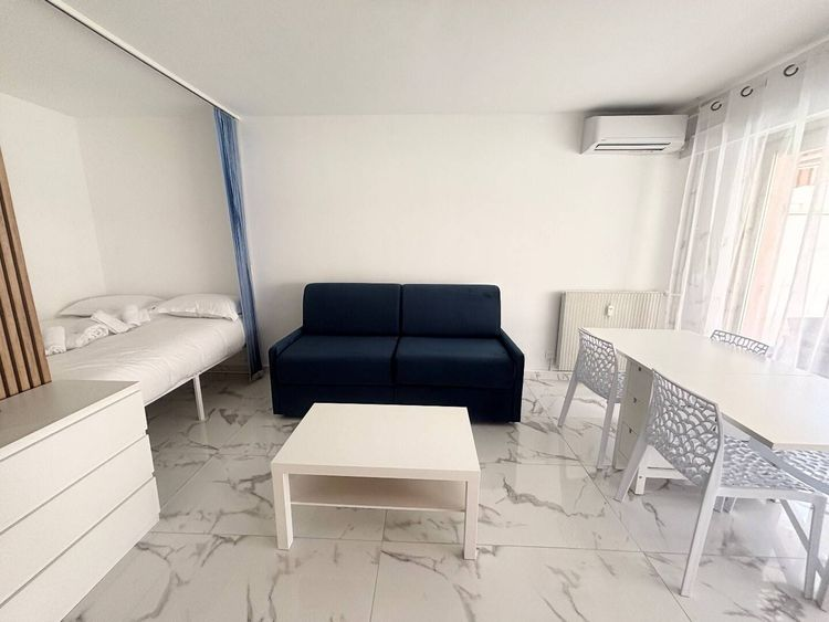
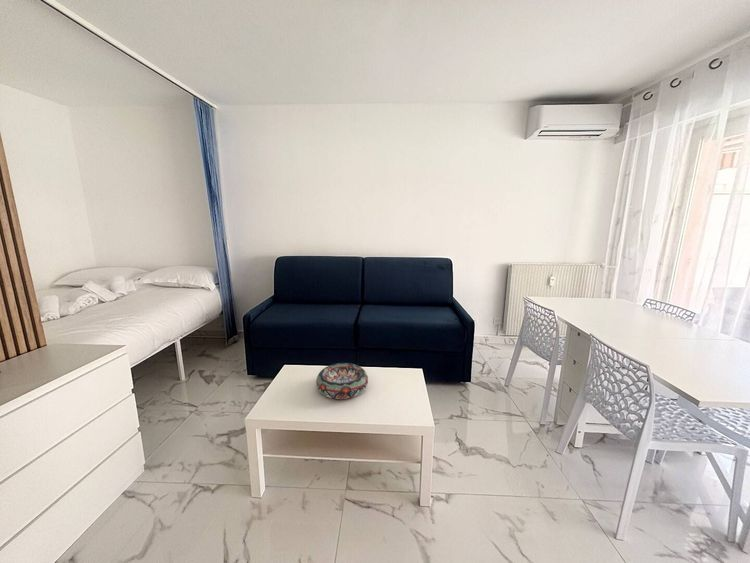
+ decorative bowl [315,362,369,400]
